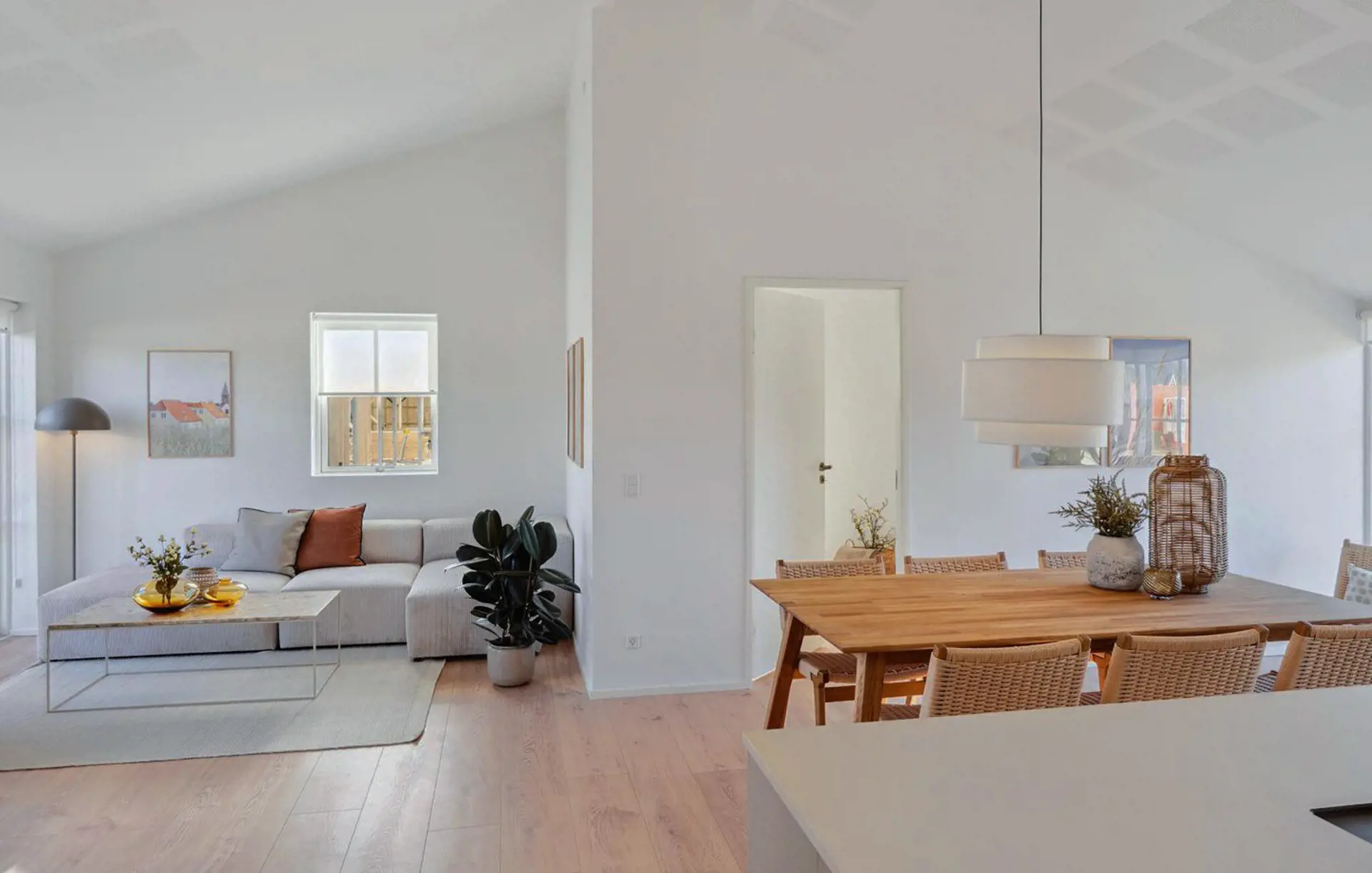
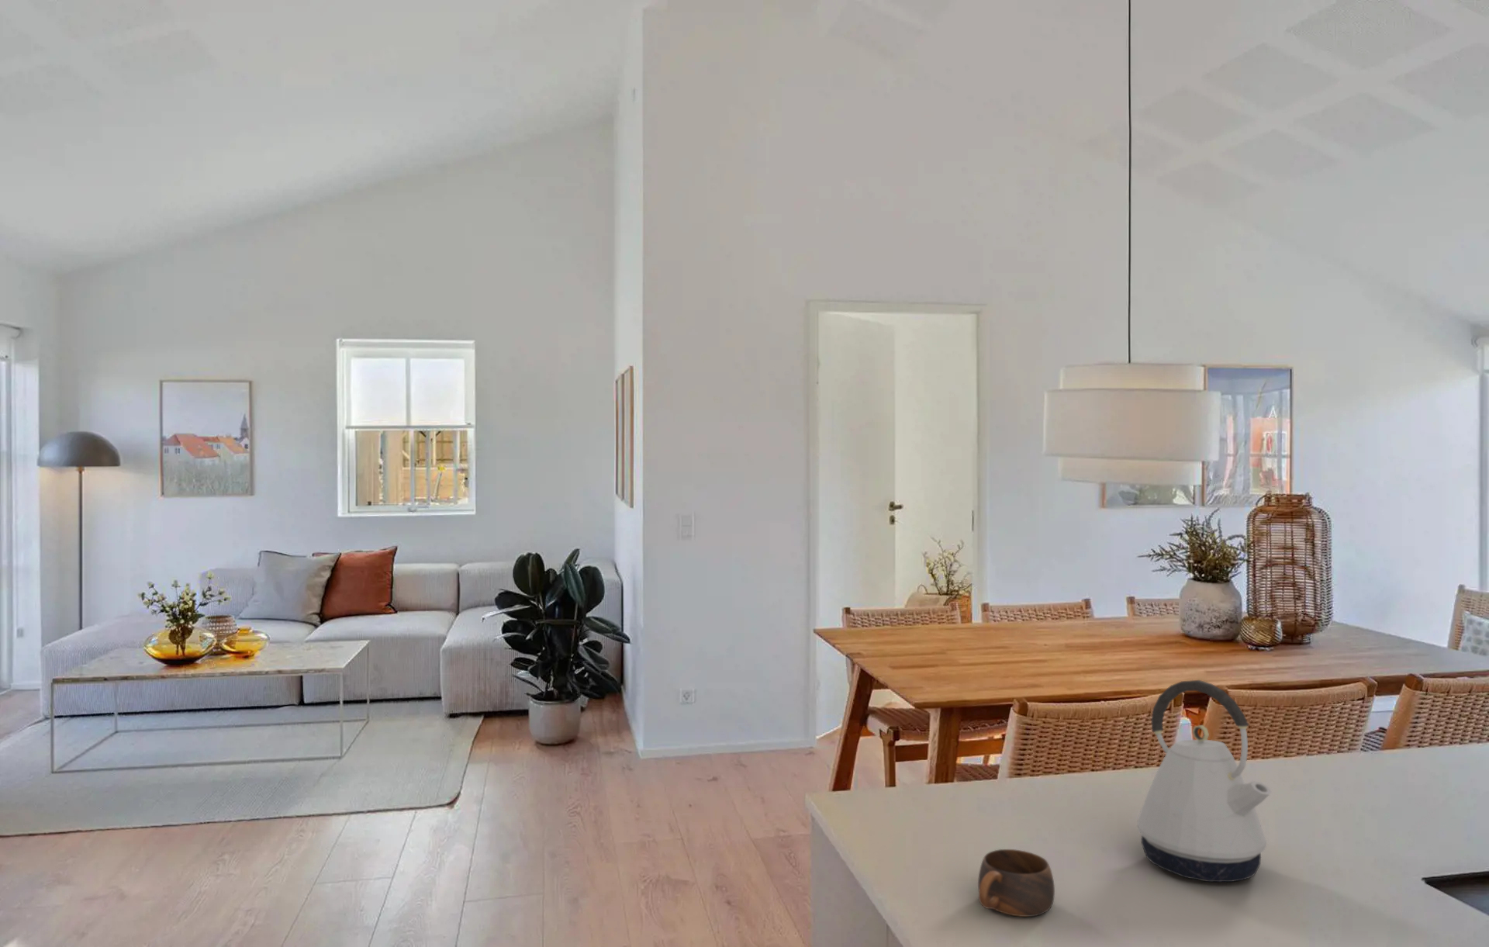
+ cup [977,848,1056,918]
+ kettle [1137,679,1273,883]
